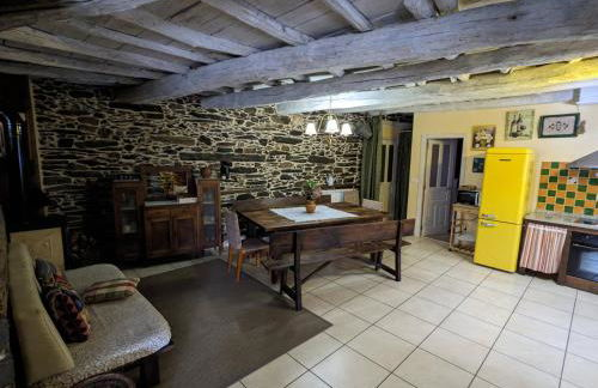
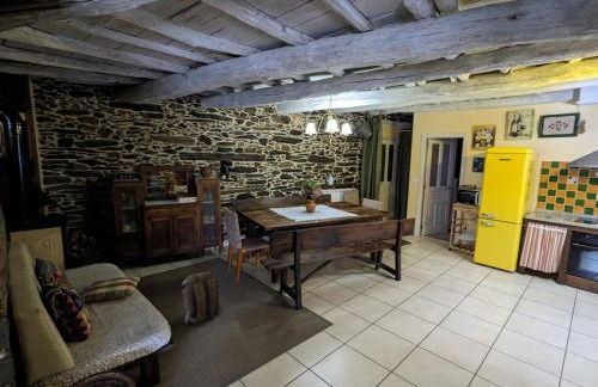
+ backpack [181,271,224,326]
